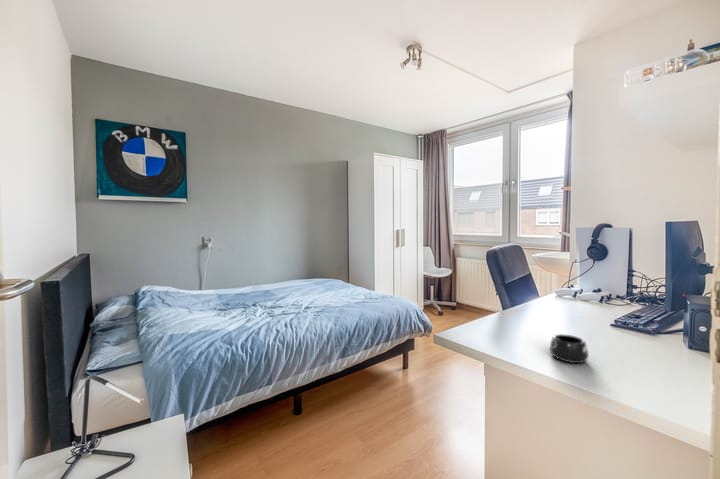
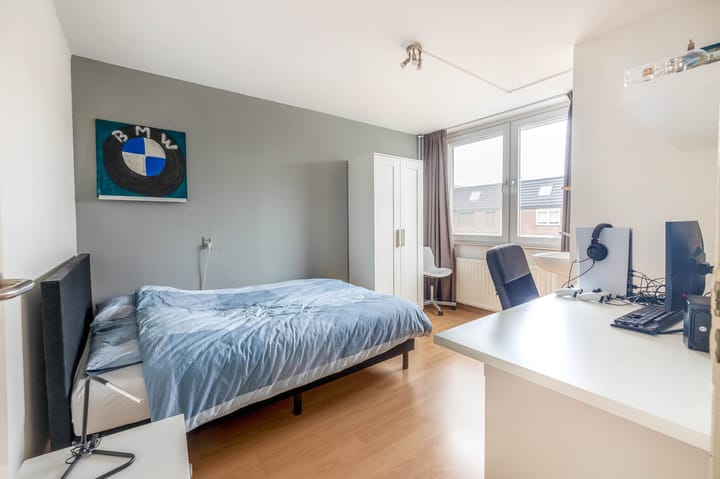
- mug [549,333,590,364]
